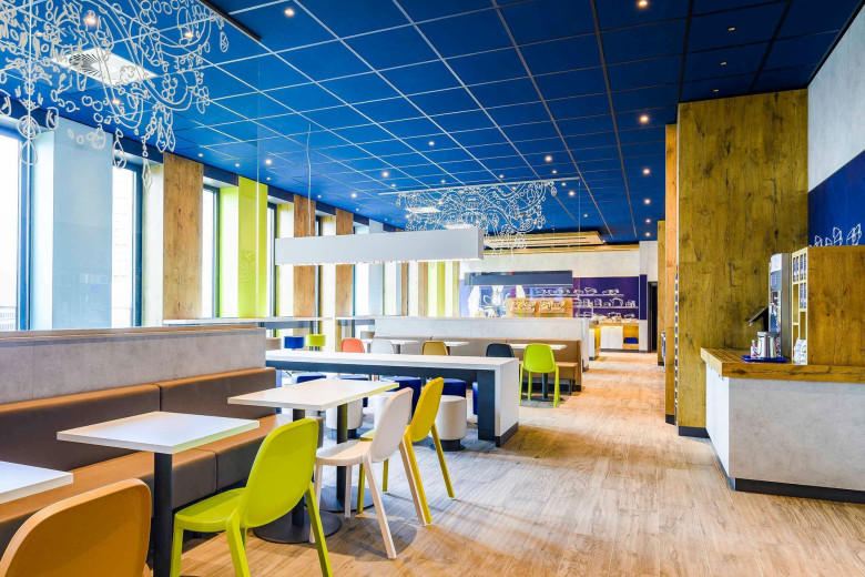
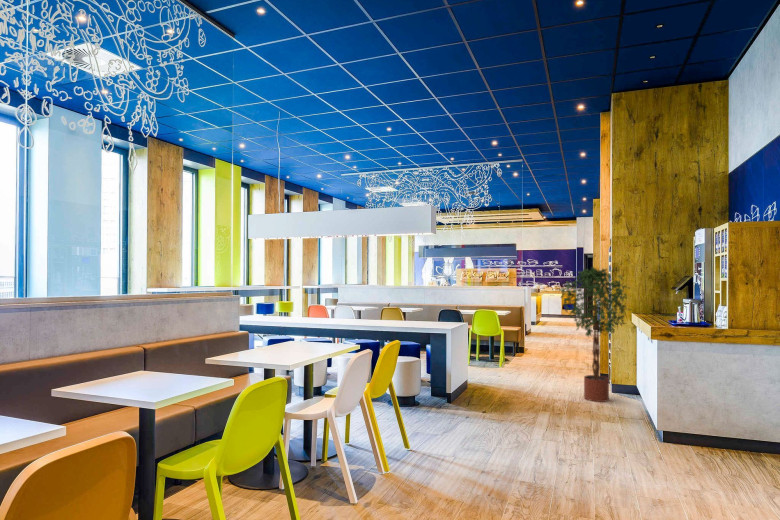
+ potted tree [559,266,632,403]
